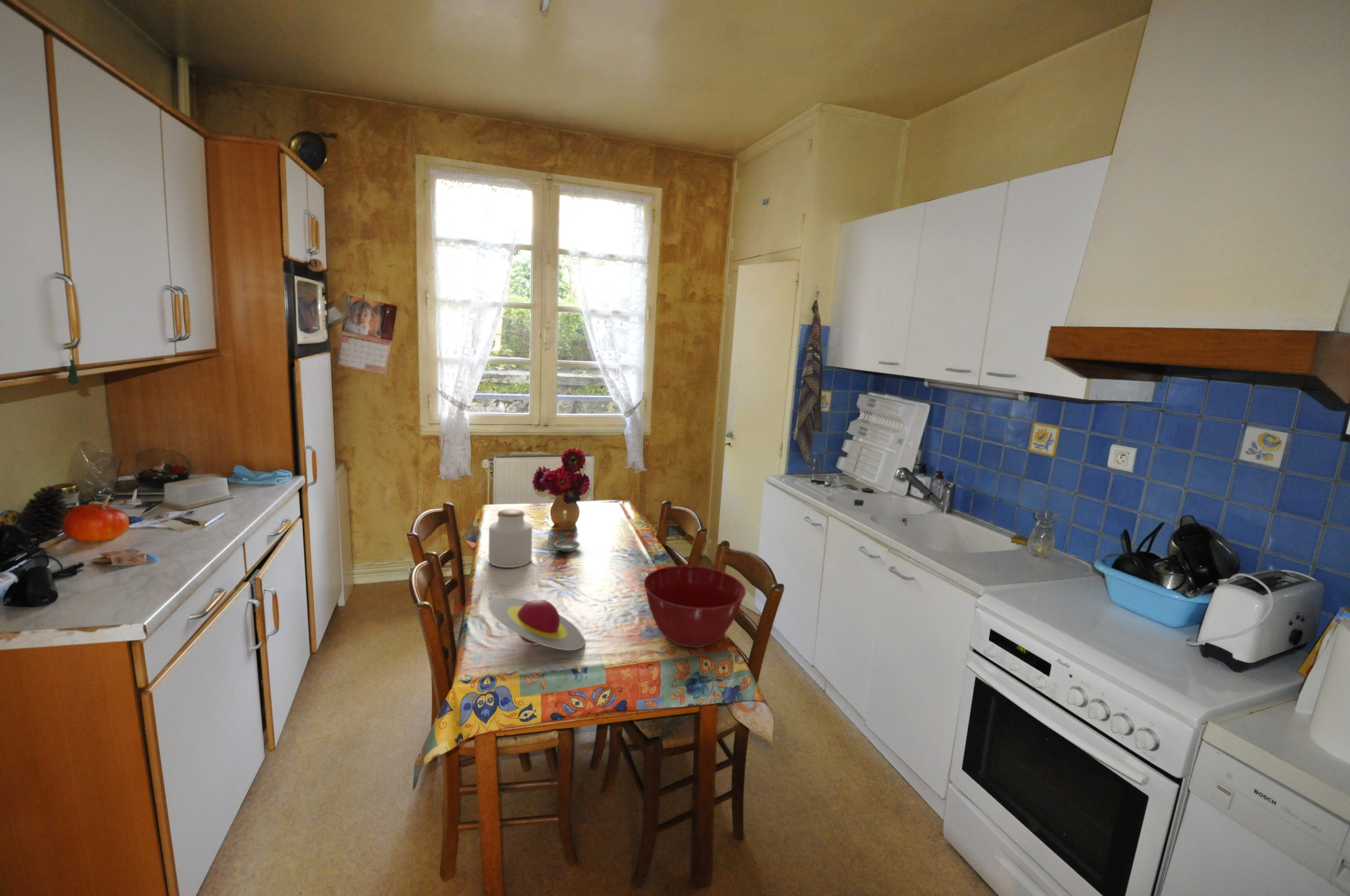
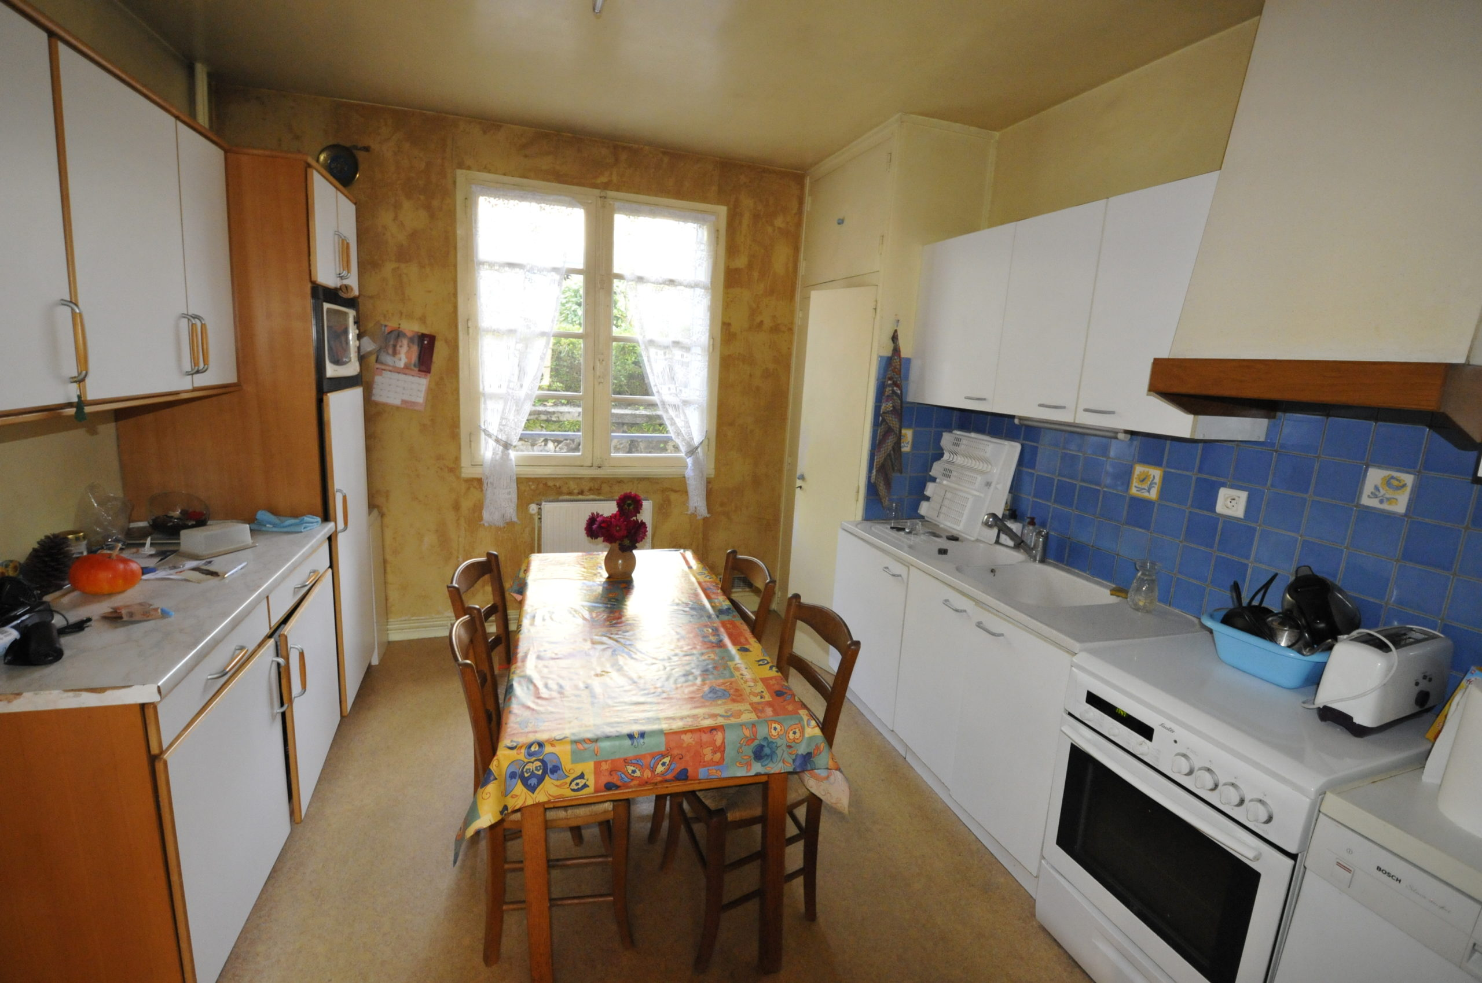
- mixing bowl [643,565,746,648]
- jar [488,508,533,568]
- plate [488,596,585,651]
- saucer [554,539,581,552]
